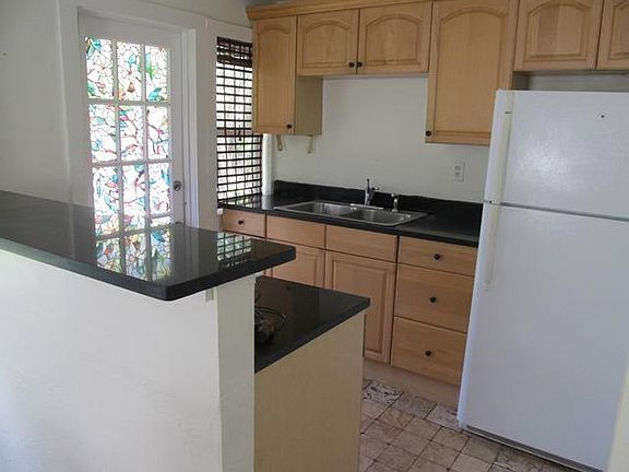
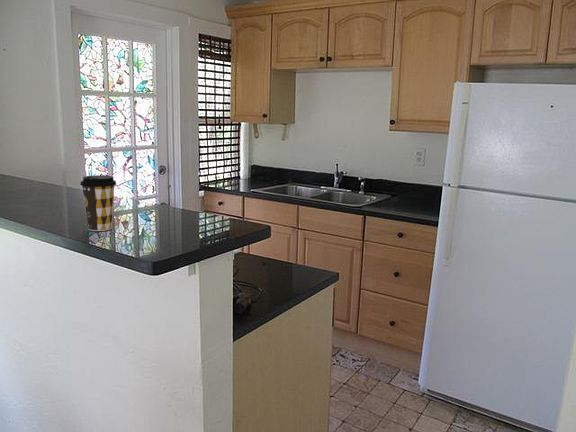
+ coffee cup [79,174,117,232]
